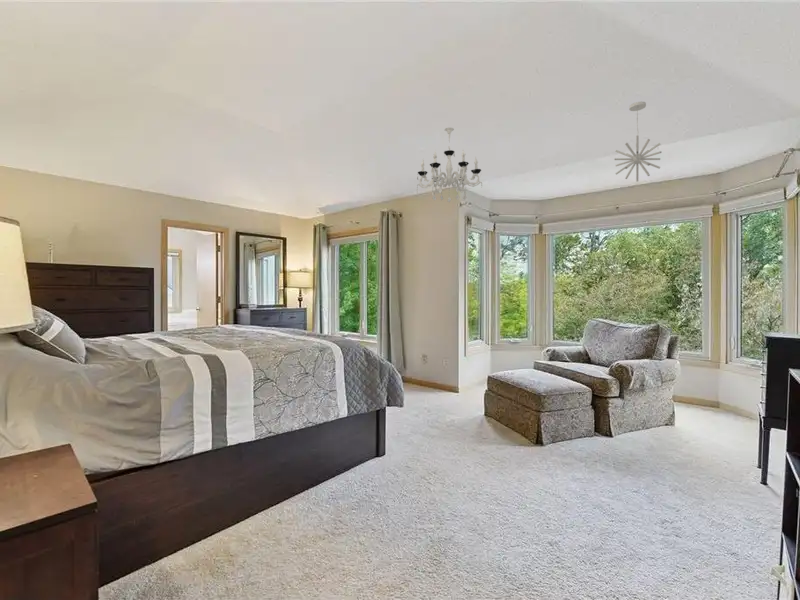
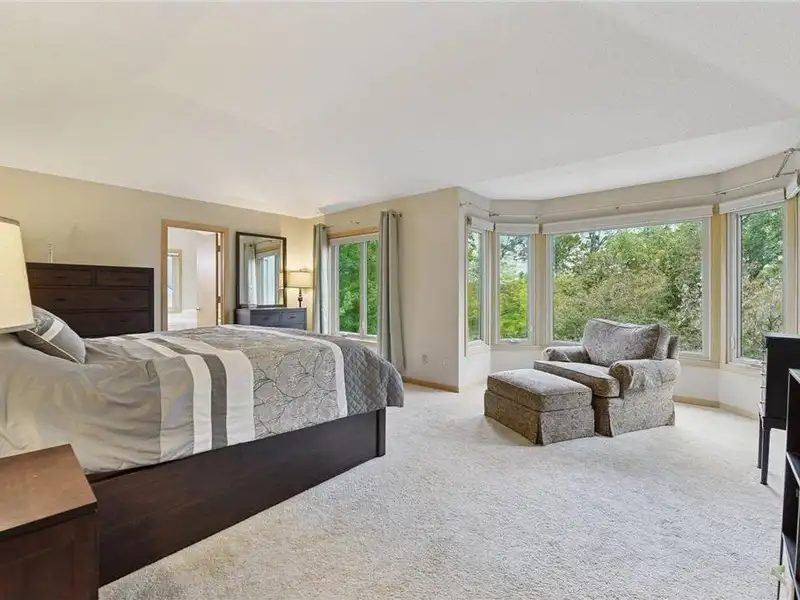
- chandelier [416,127,483,203]
- pendant light [614,101,662,182]
